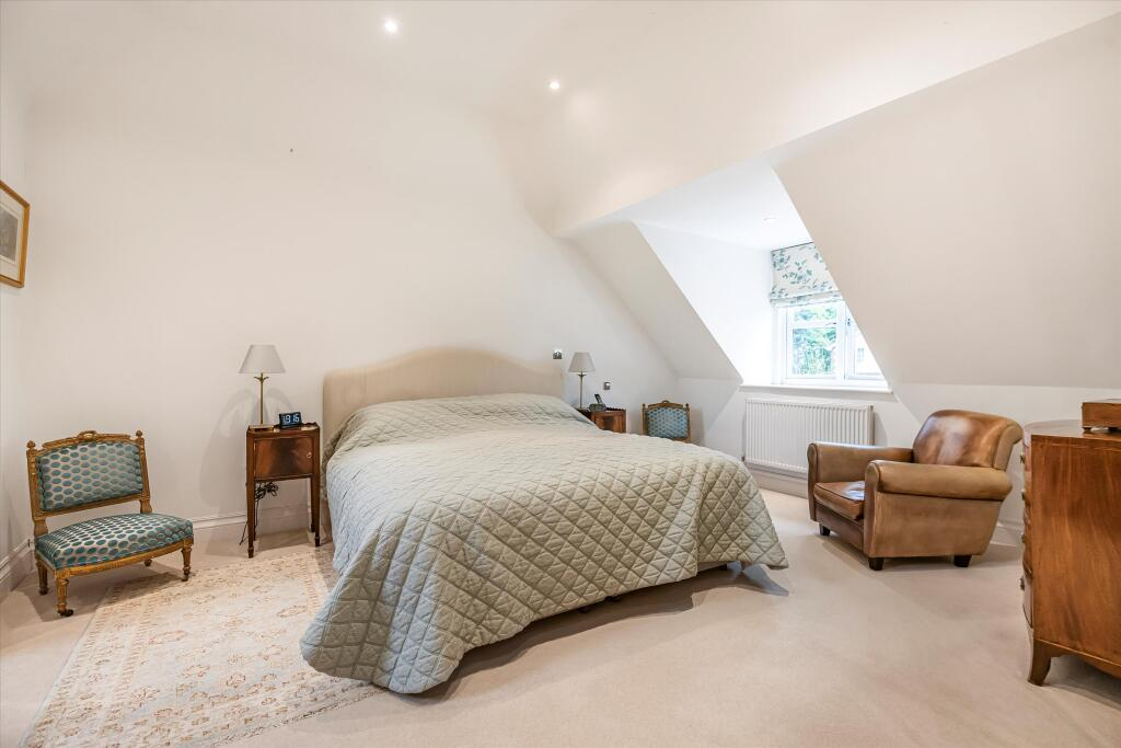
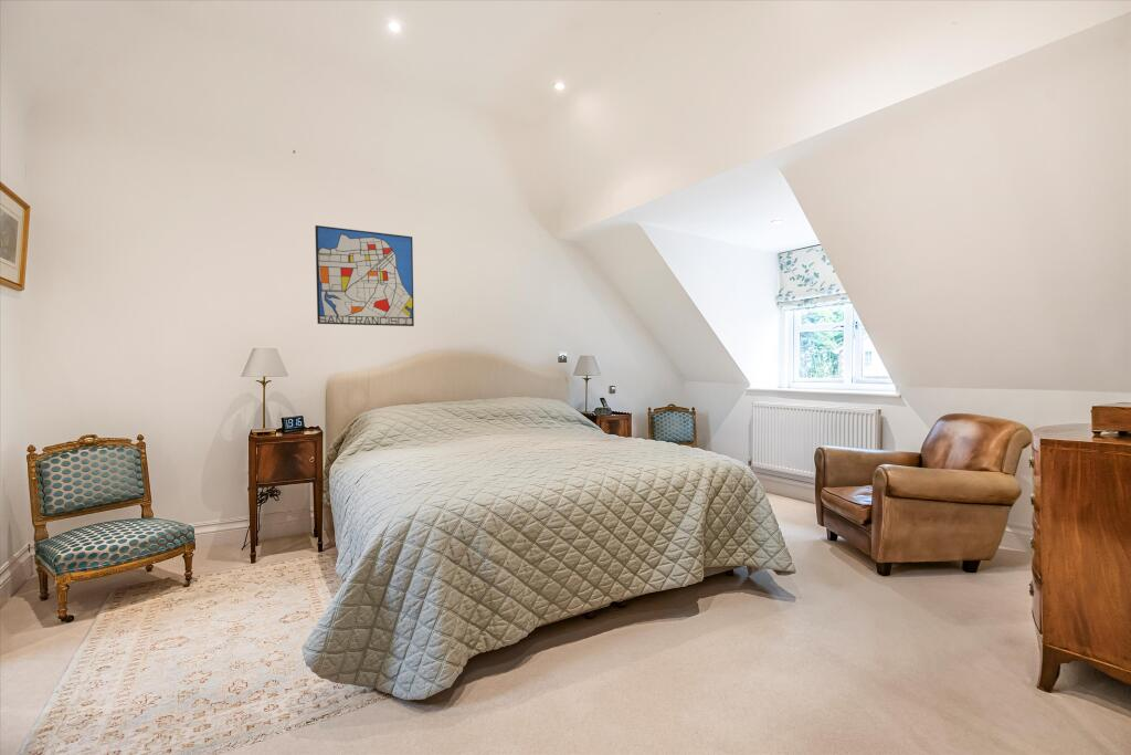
+ wall art [314,224,415,327]
